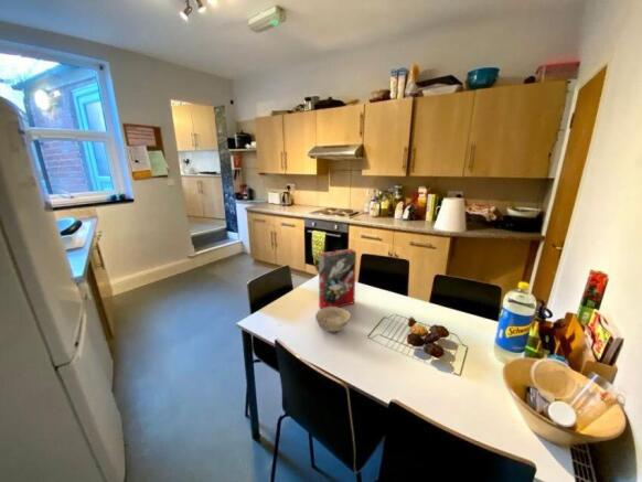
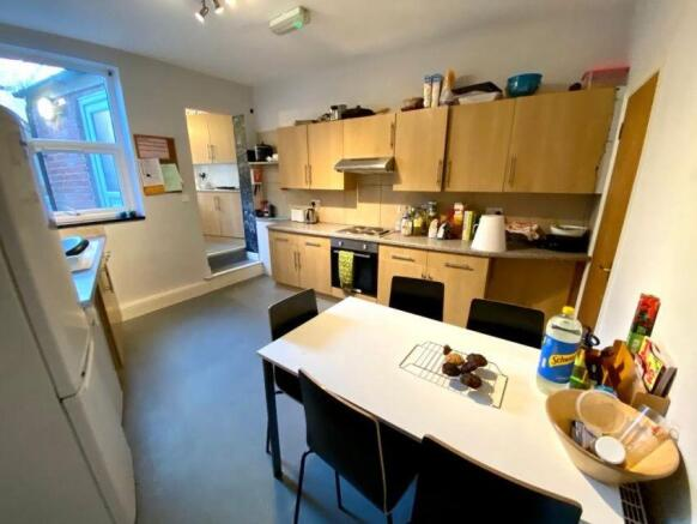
- cereal box [318,248,357,310]
- bowl [314,307,351,334]
